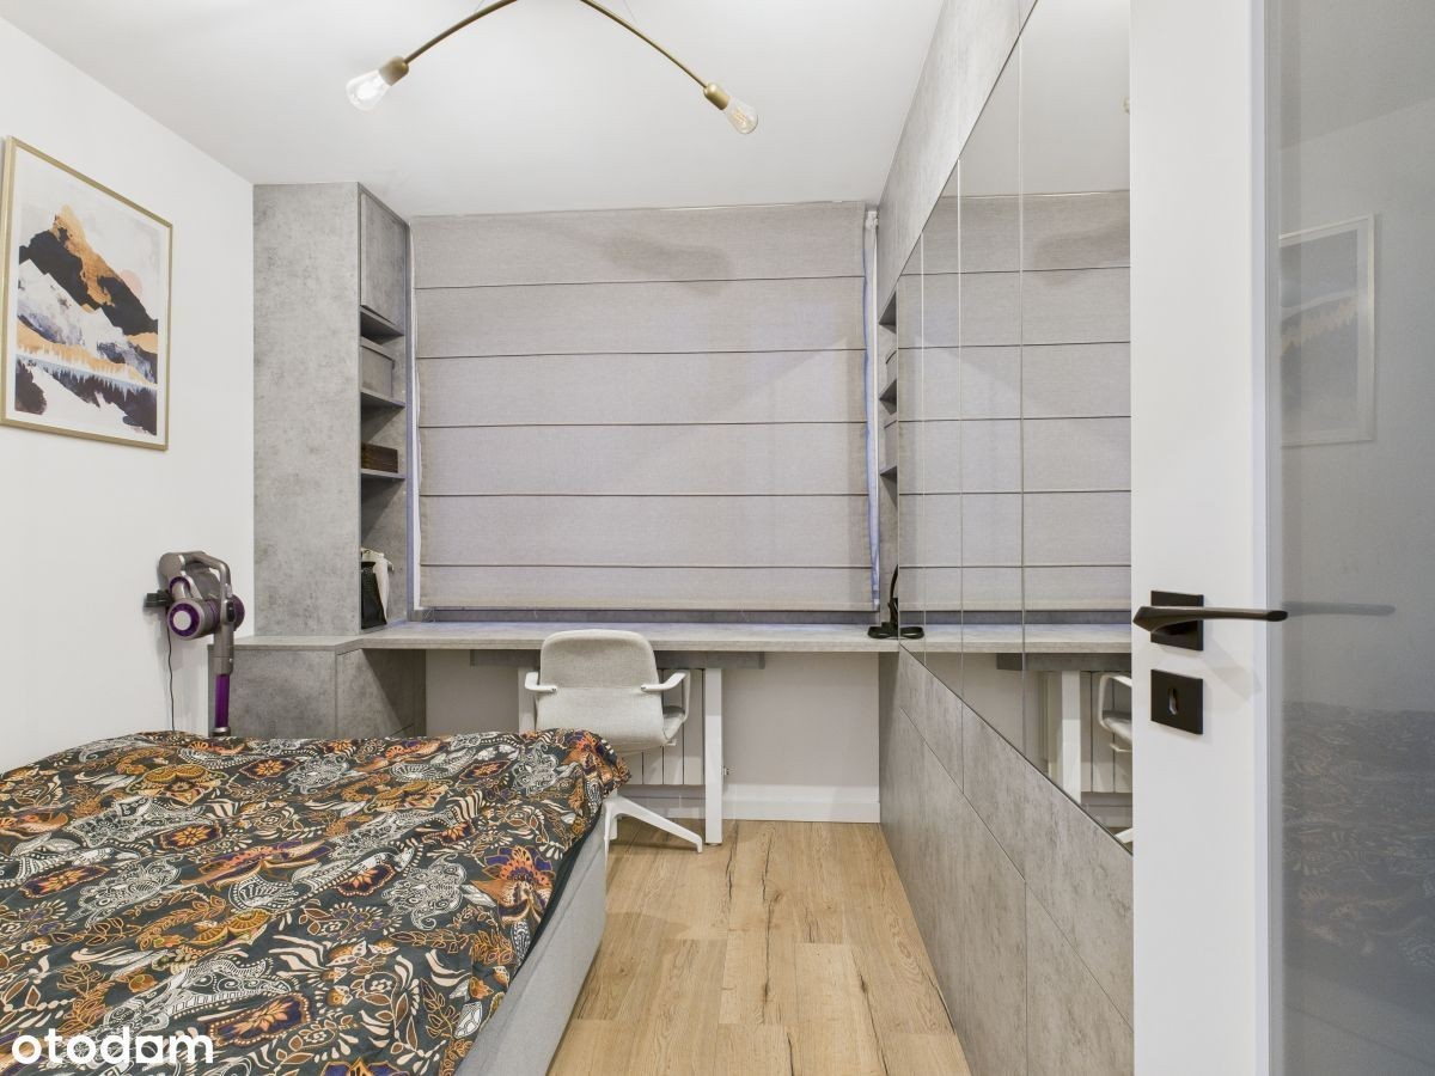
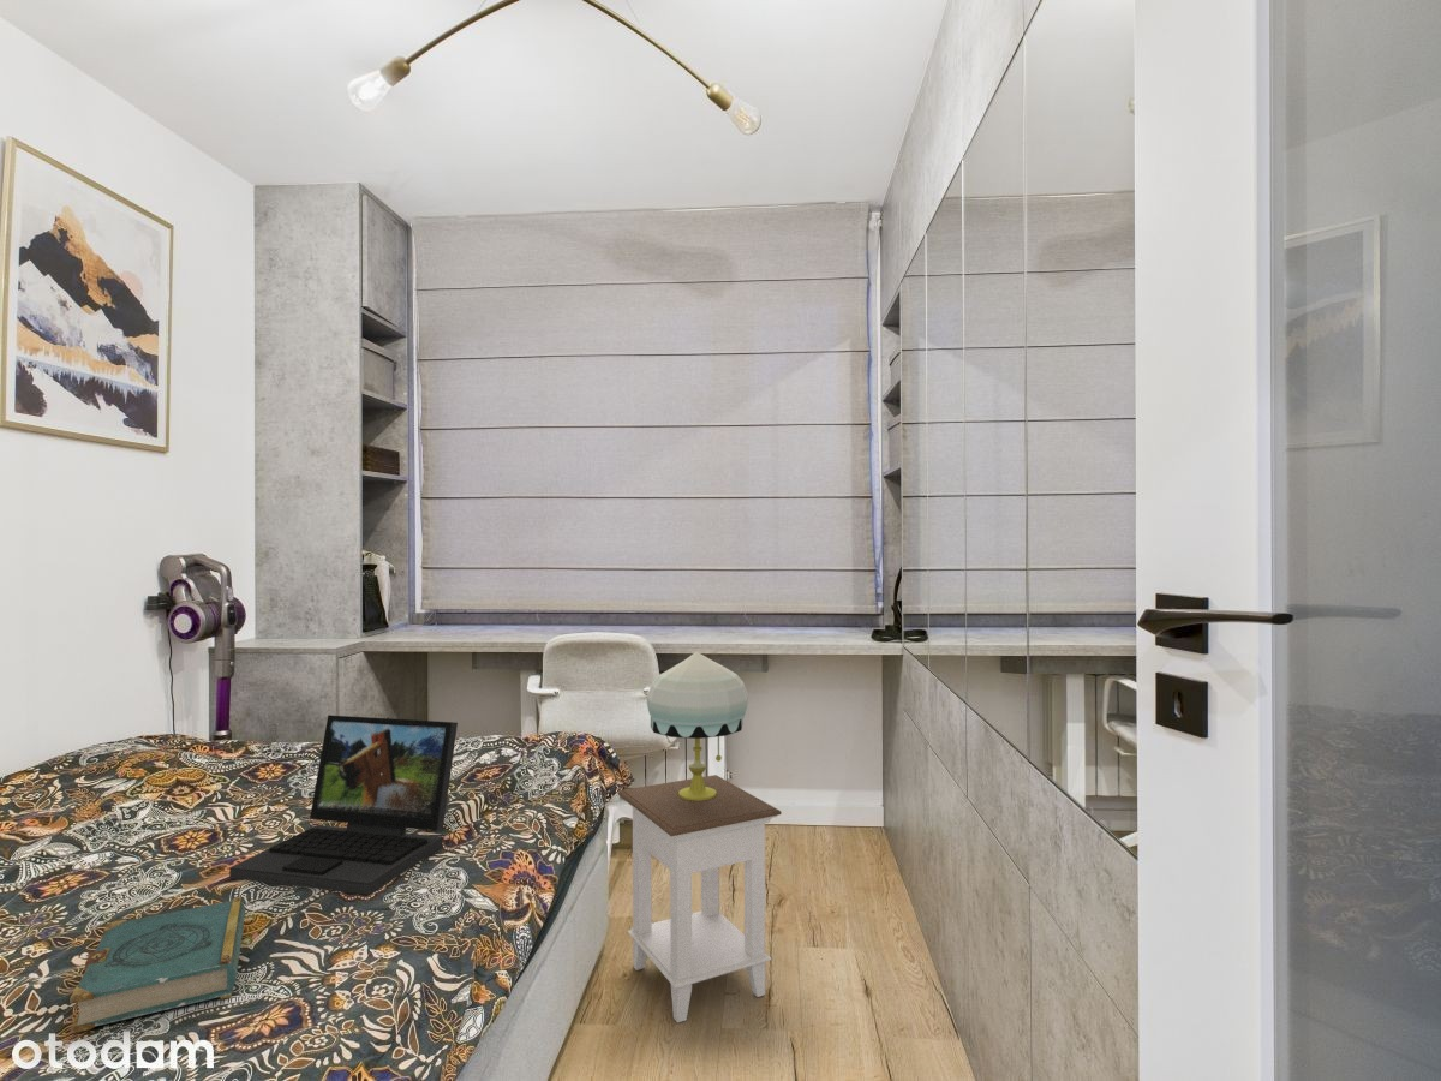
+ table lamp [646,651,749,801]
+ laptop [228,713,459,896]
+ book [68,896,246,1034]
+ nightstand [617,774,783,1025]
